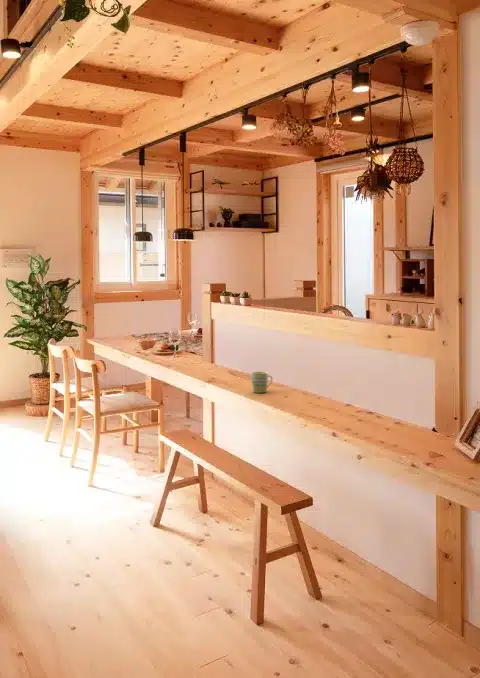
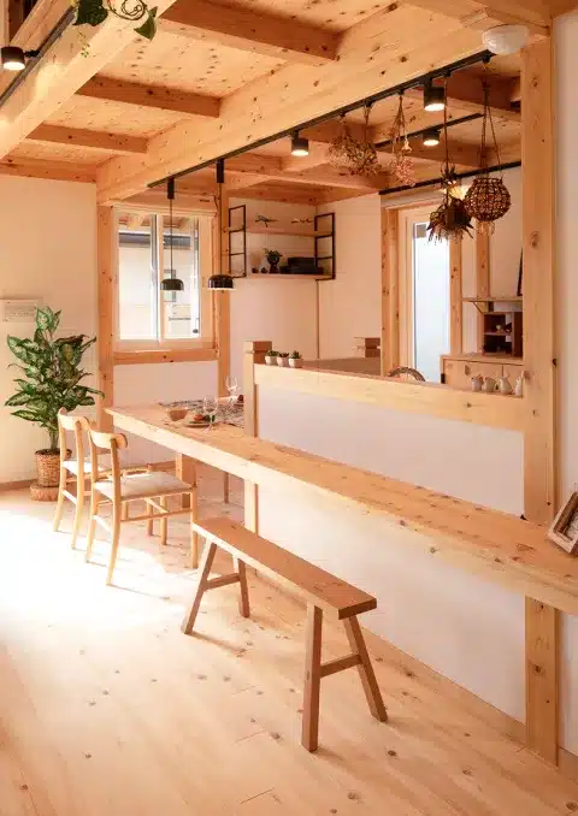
- mug [250,370,274,394]
